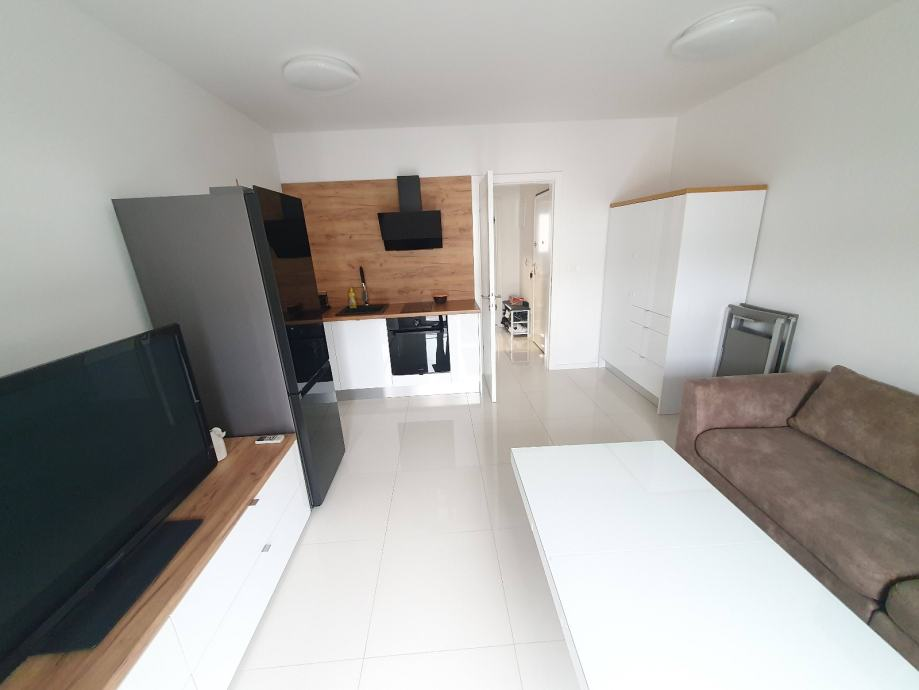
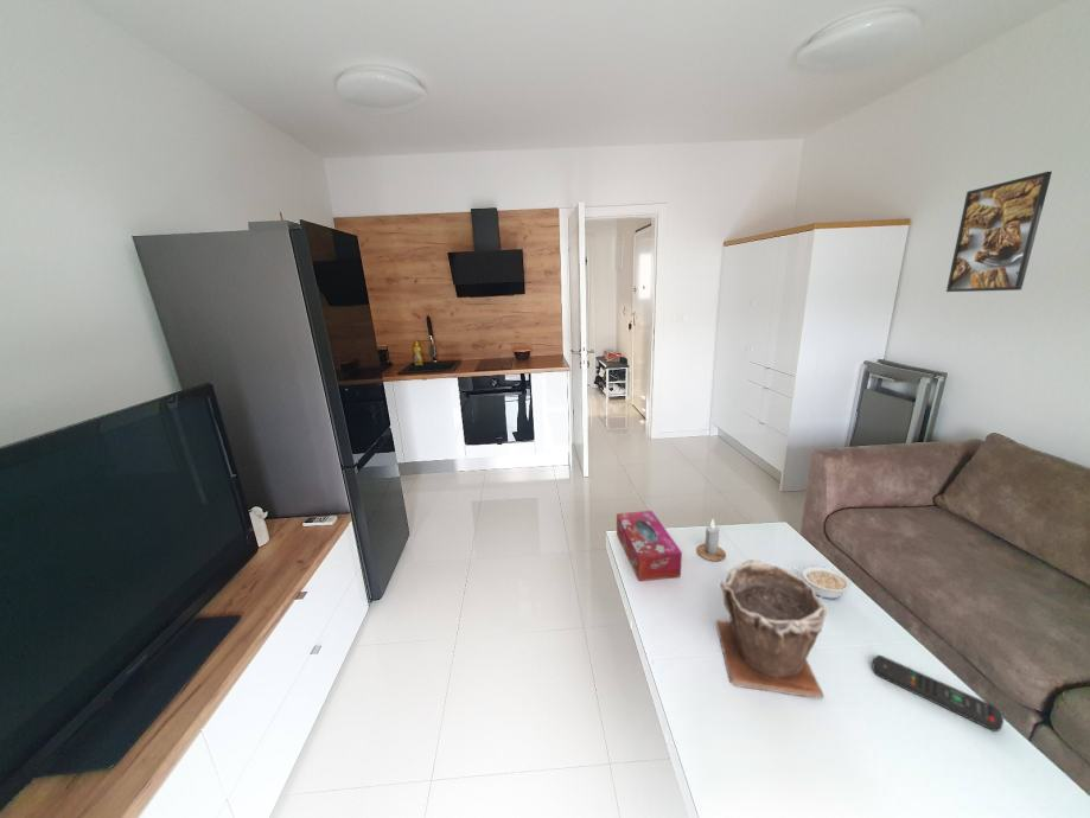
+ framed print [945,171,1053,293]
+ candle [695,518,727,562]
+ remote control [871,654,1005,733]
+ plant pot [714,558,828,699]
+ legume [792,564,853,600]
+ tissue box [616,510,683,582]
